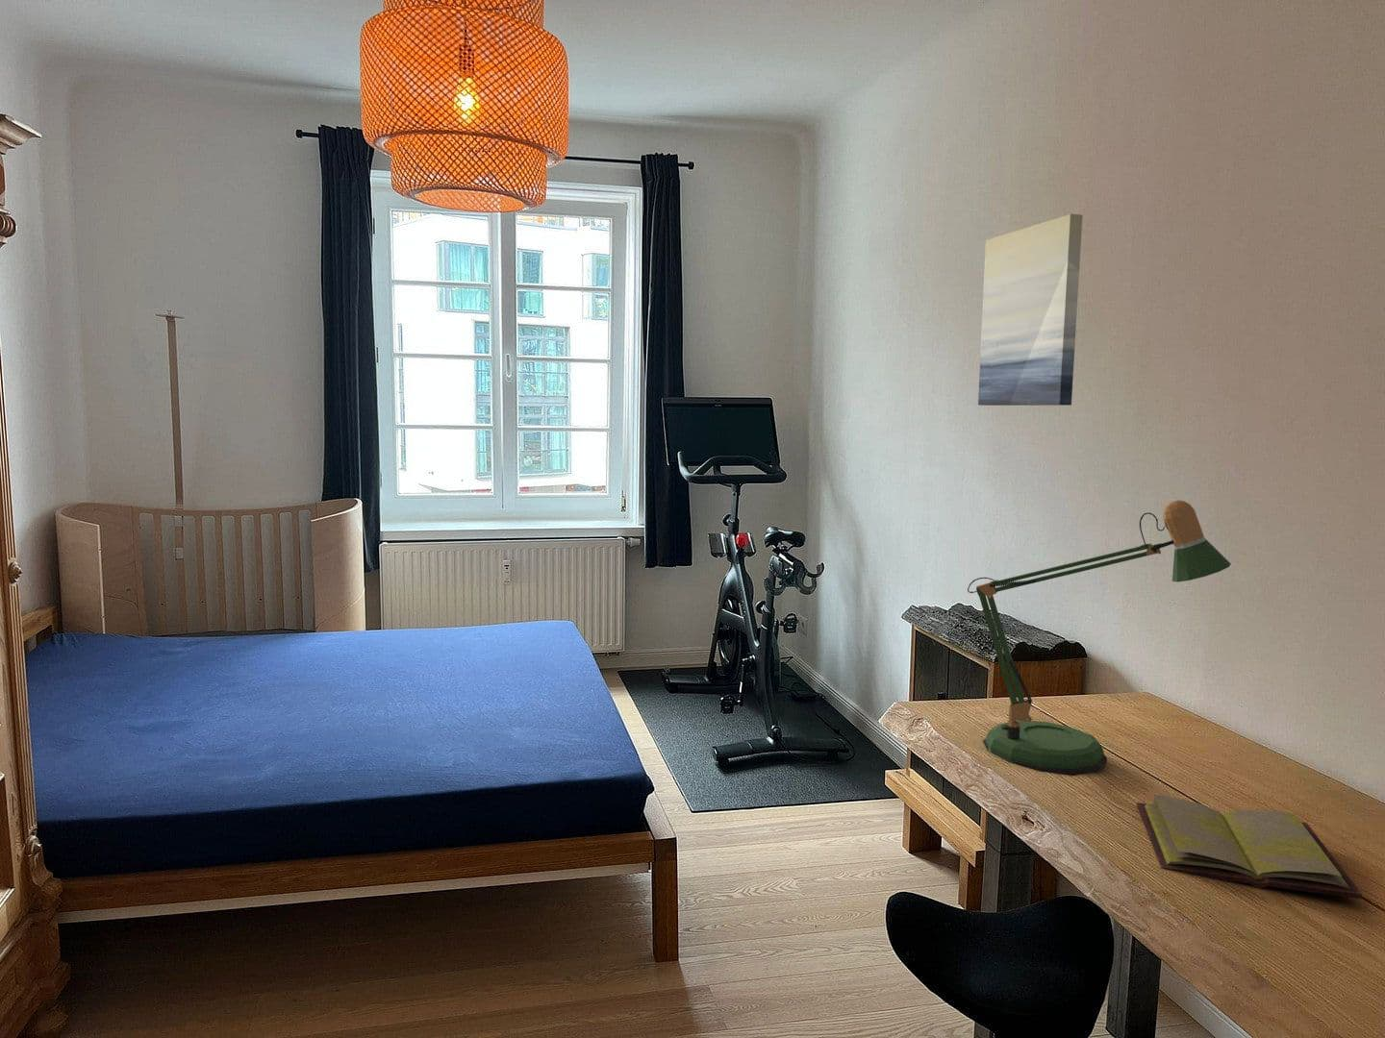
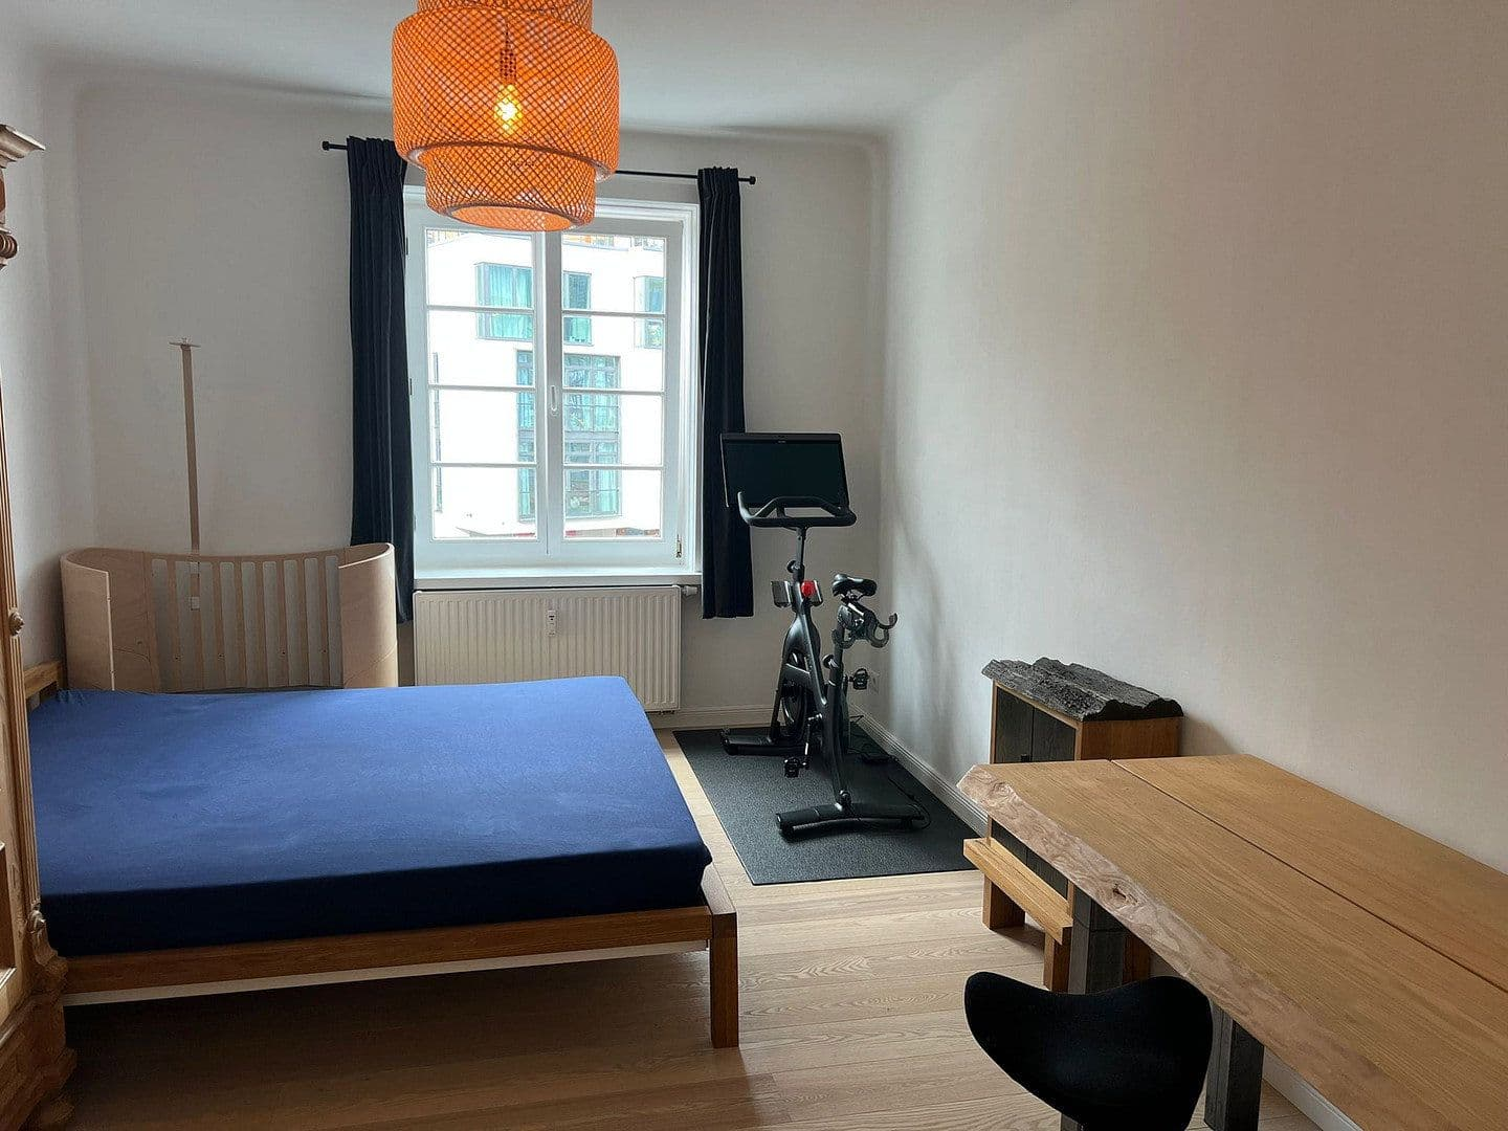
- desk lamp [966,499,1231,776]
- diary [1136,794,1363,900]
- wall art [977,214,1083,407]
